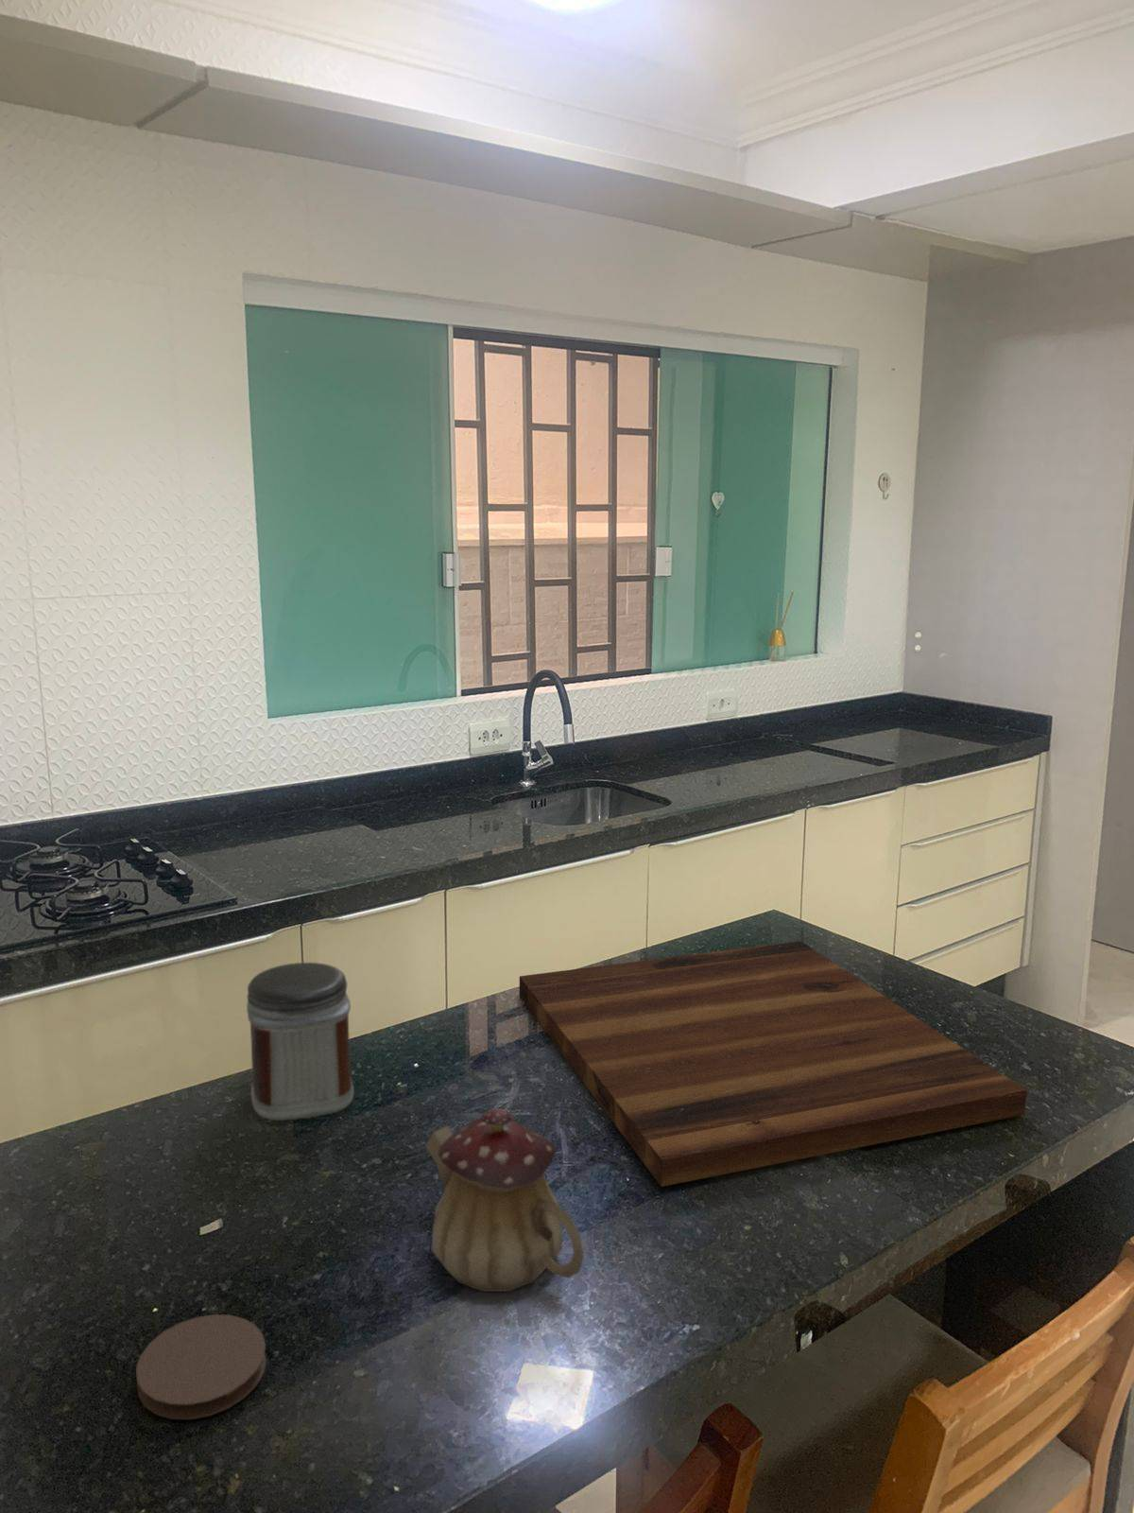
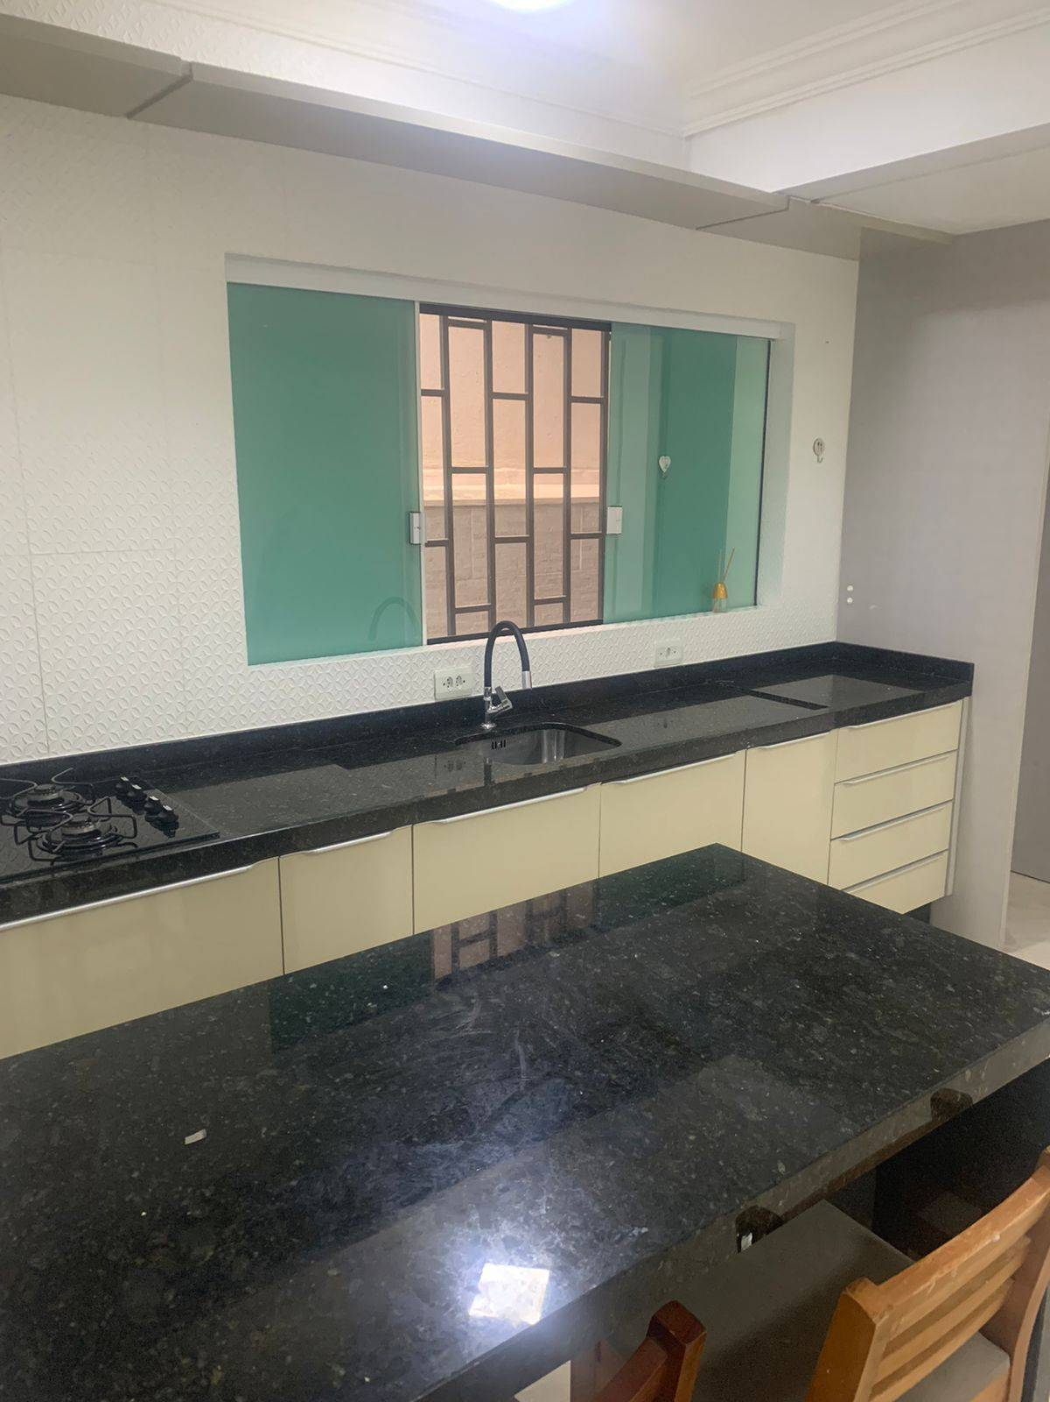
- jar [245,961,355,1121]
- coaster [135,1314,268,1420]
- teapot [424,1107,585,1293]
- cutting board [519,940,1028,1188]
